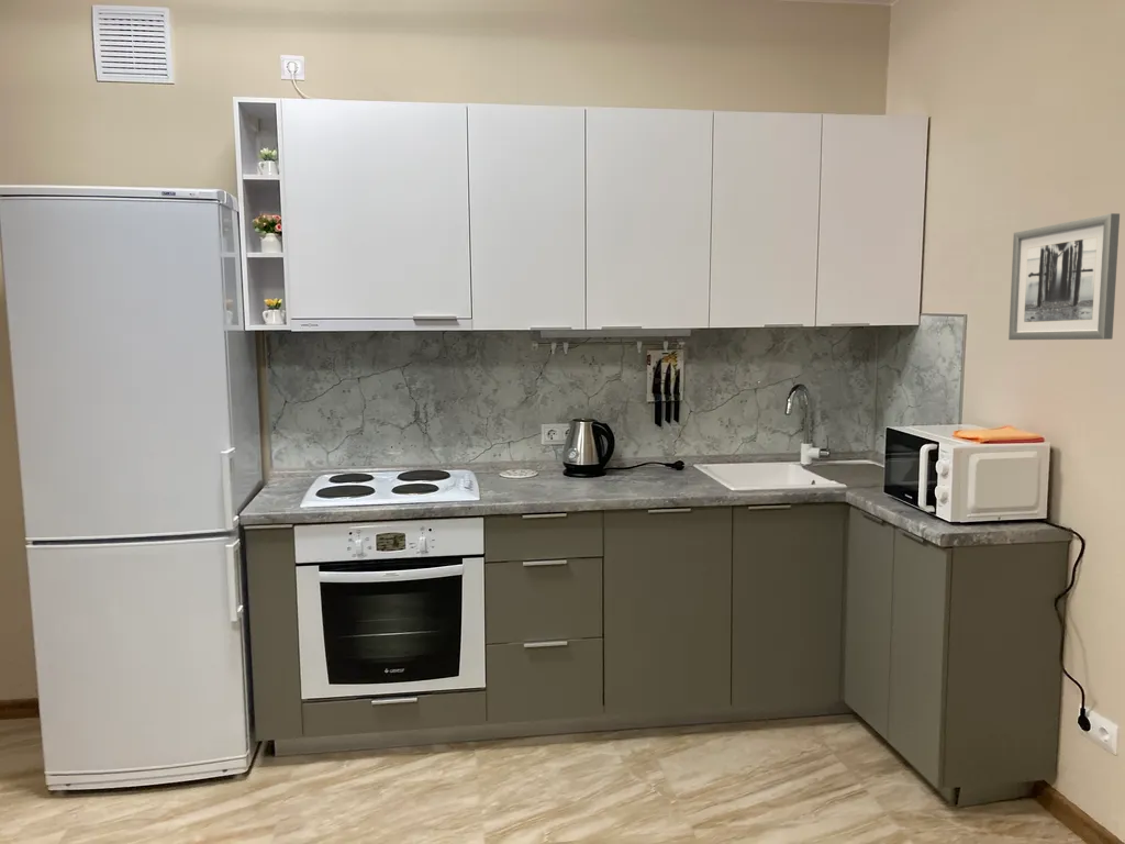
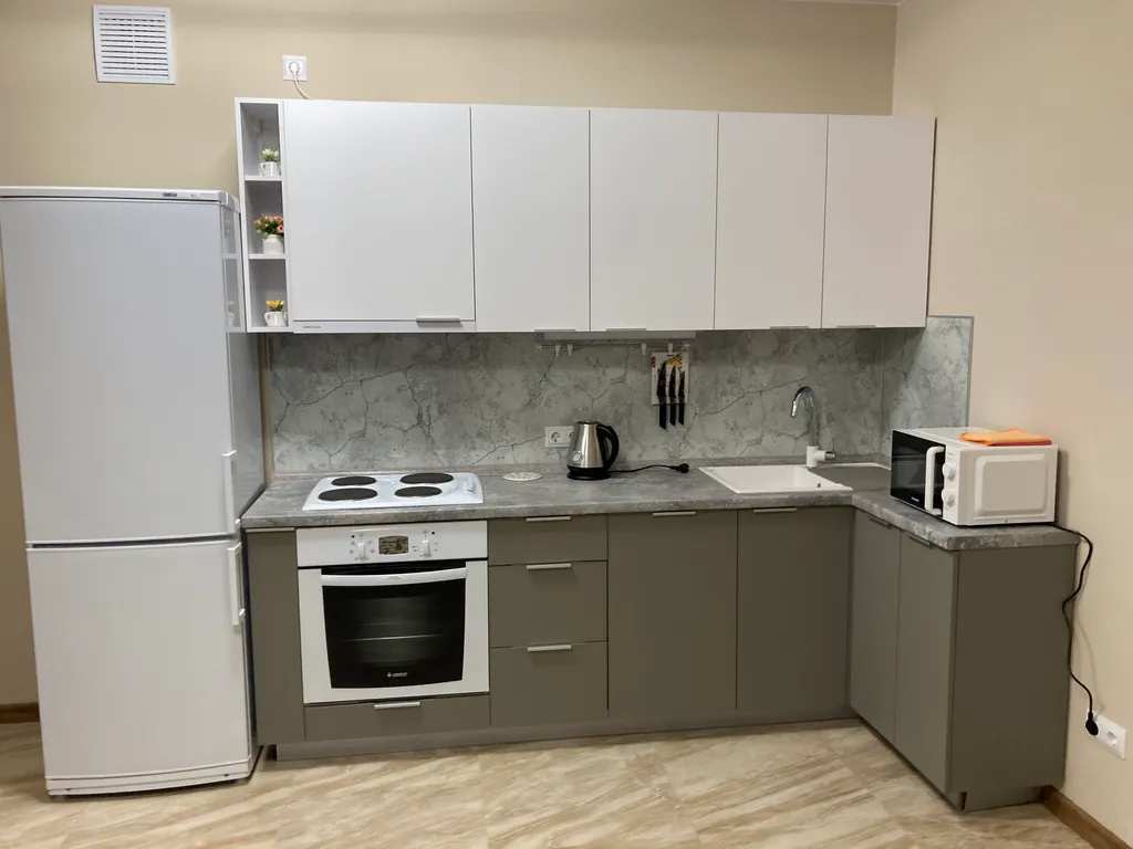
- wall art [1007,212,1121,341]
